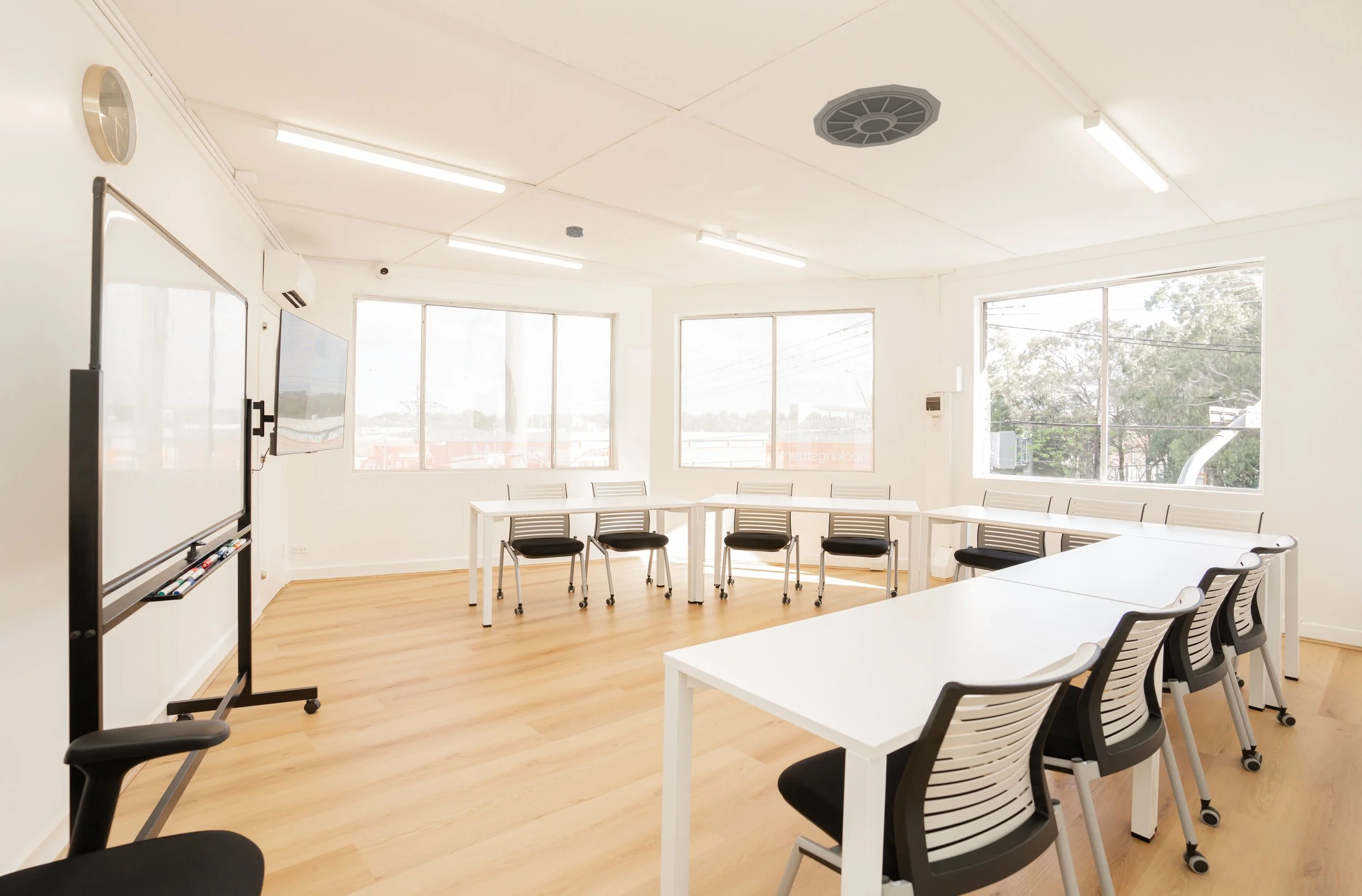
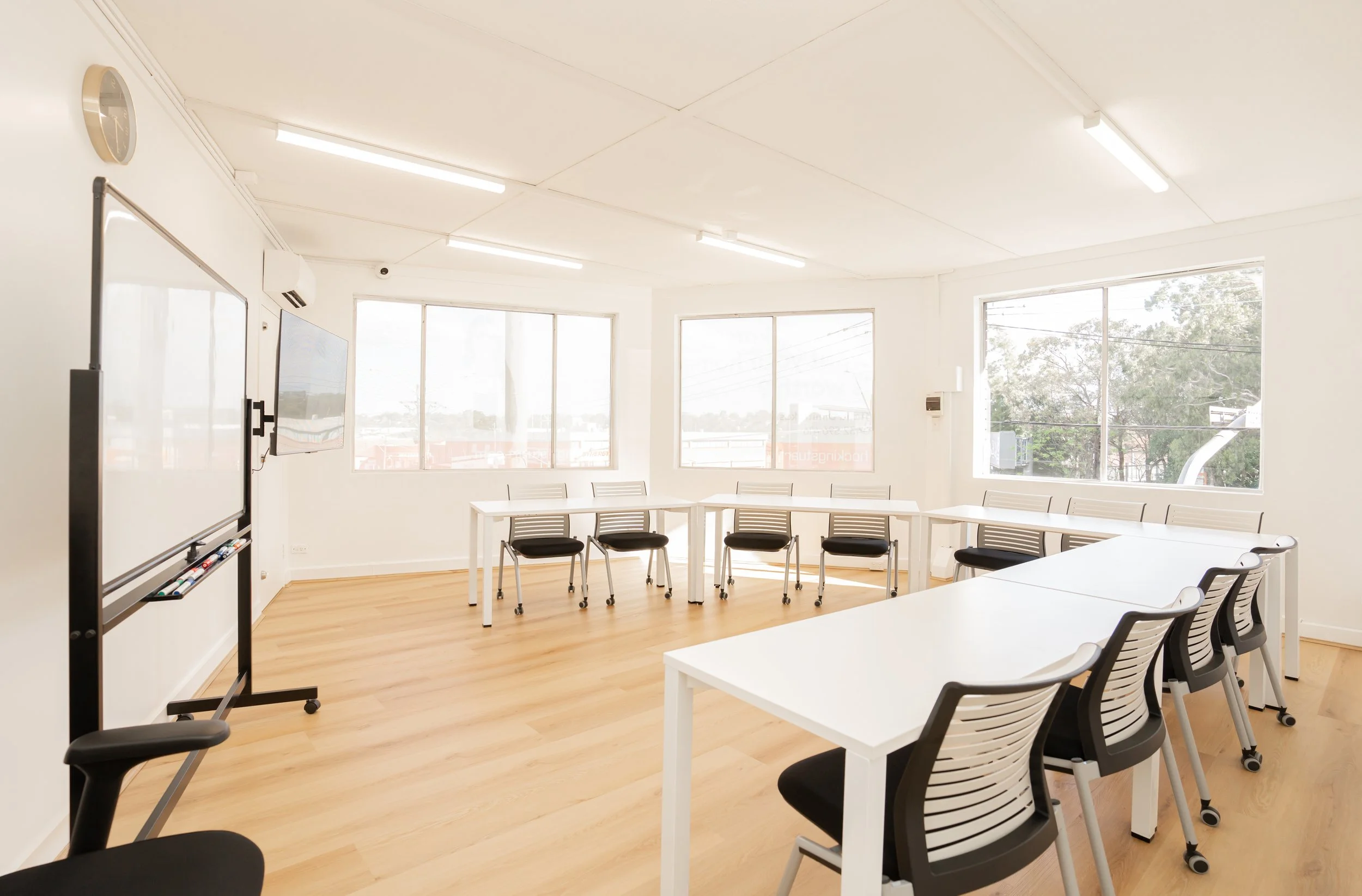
- ceiling vent [812,84,941,149]
- smoke detector [566,225,585,238]
